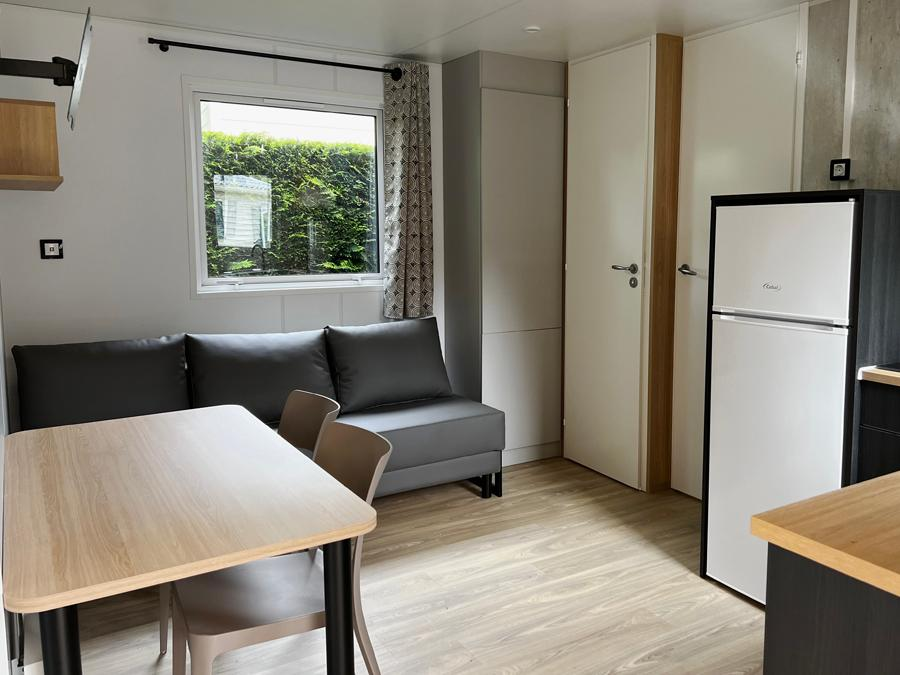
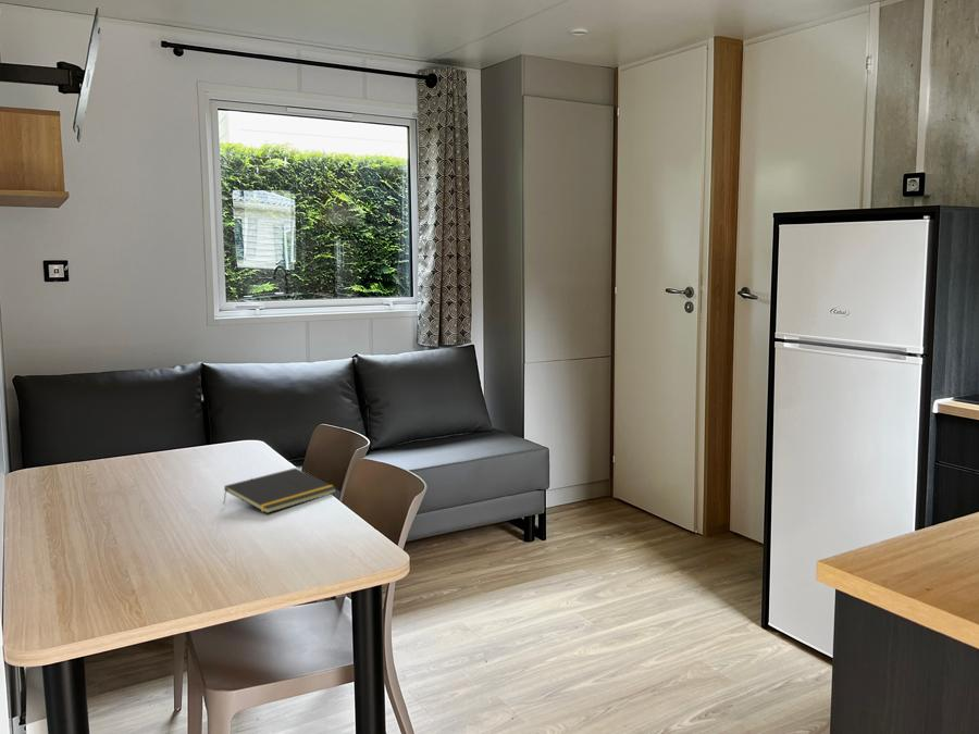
+ notepad [223,466,337,514]
